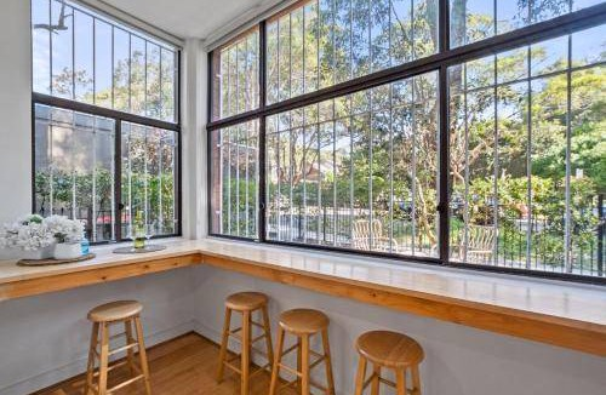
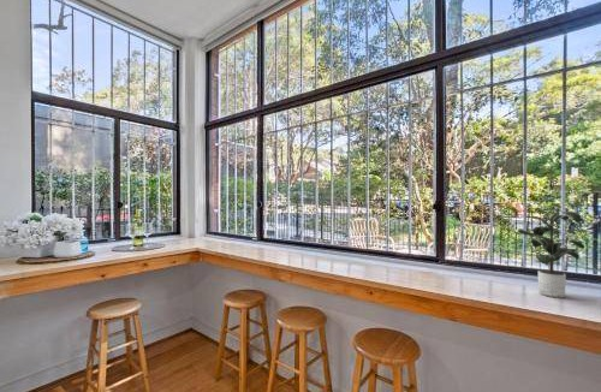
+ potted plant [517,210,589,299]
